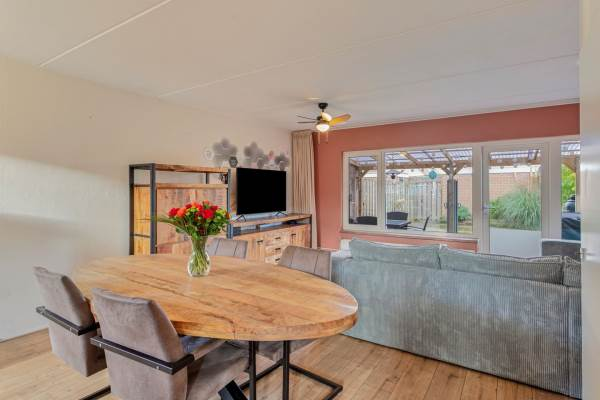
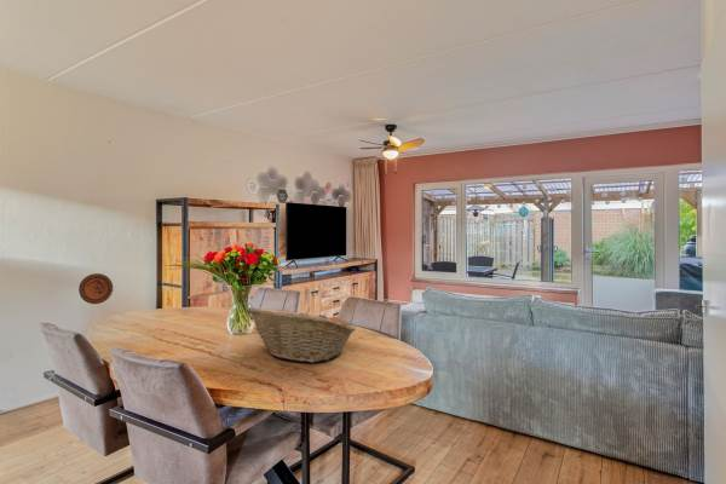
+ fruit basket [244,306,357,364]
+ decorative plate [77,272,114,305]
